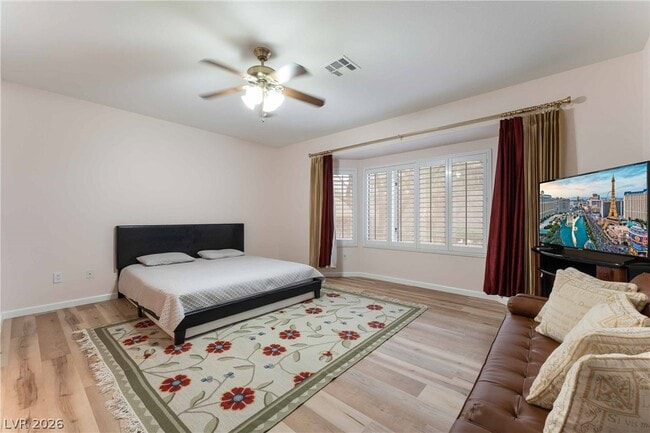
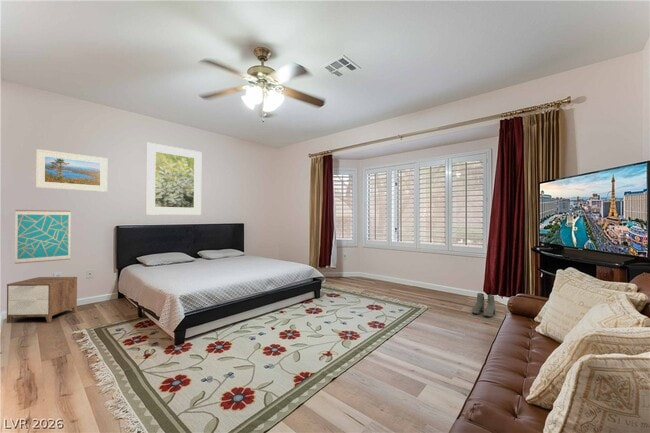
+ nightstand [6,276,78,324]
+ wall art [14,209,72,265]
+ boots [471,292,497,318]
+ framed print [35,148,108,193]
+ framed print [145,141,202,216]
